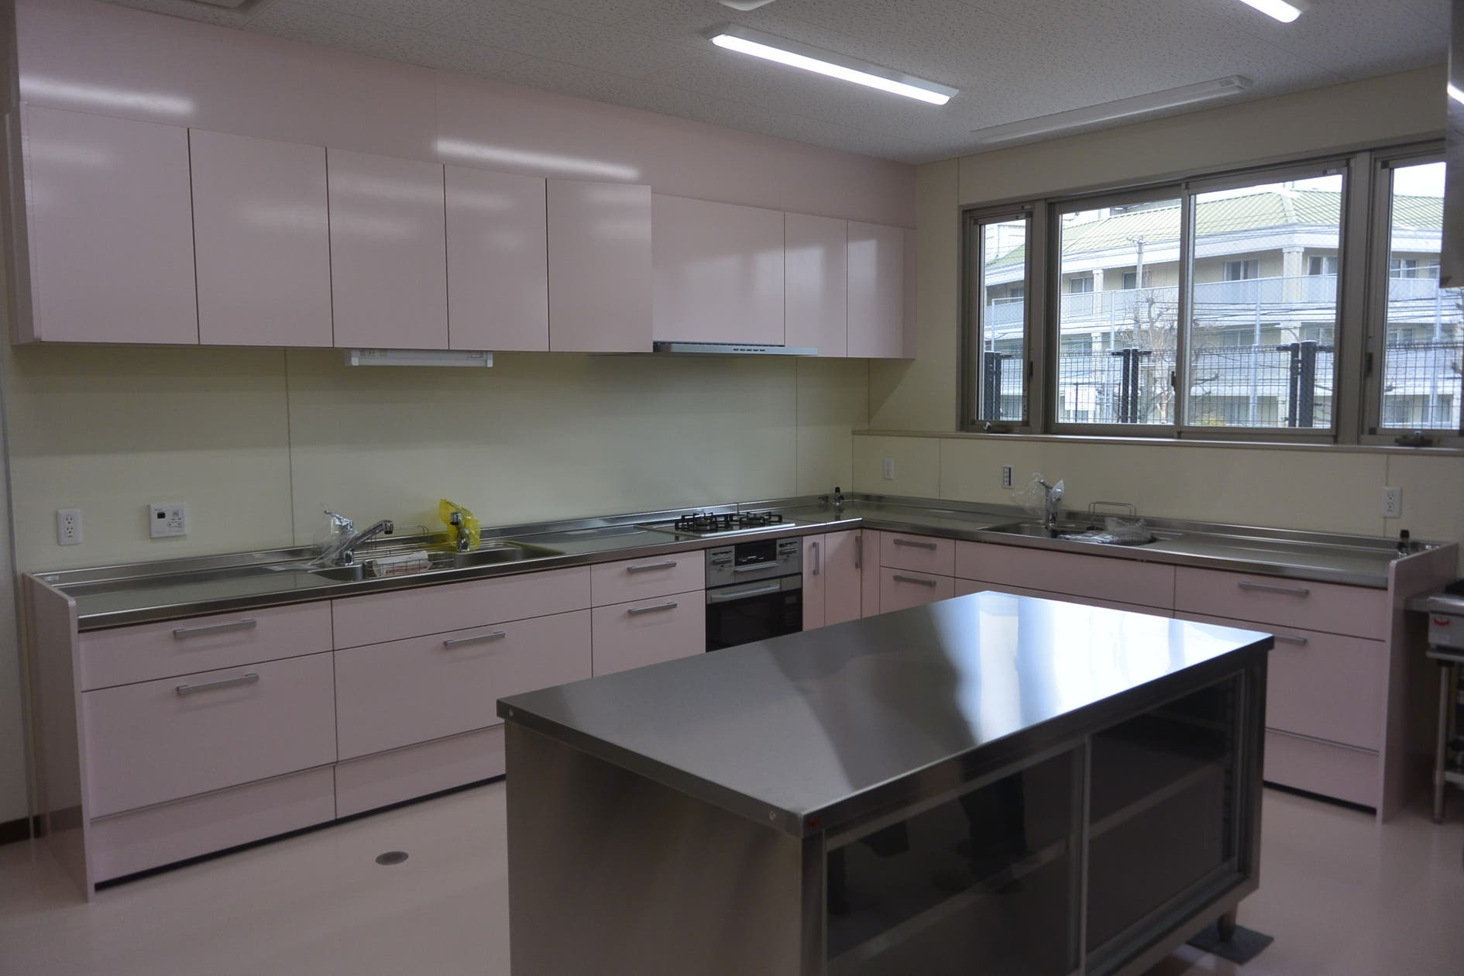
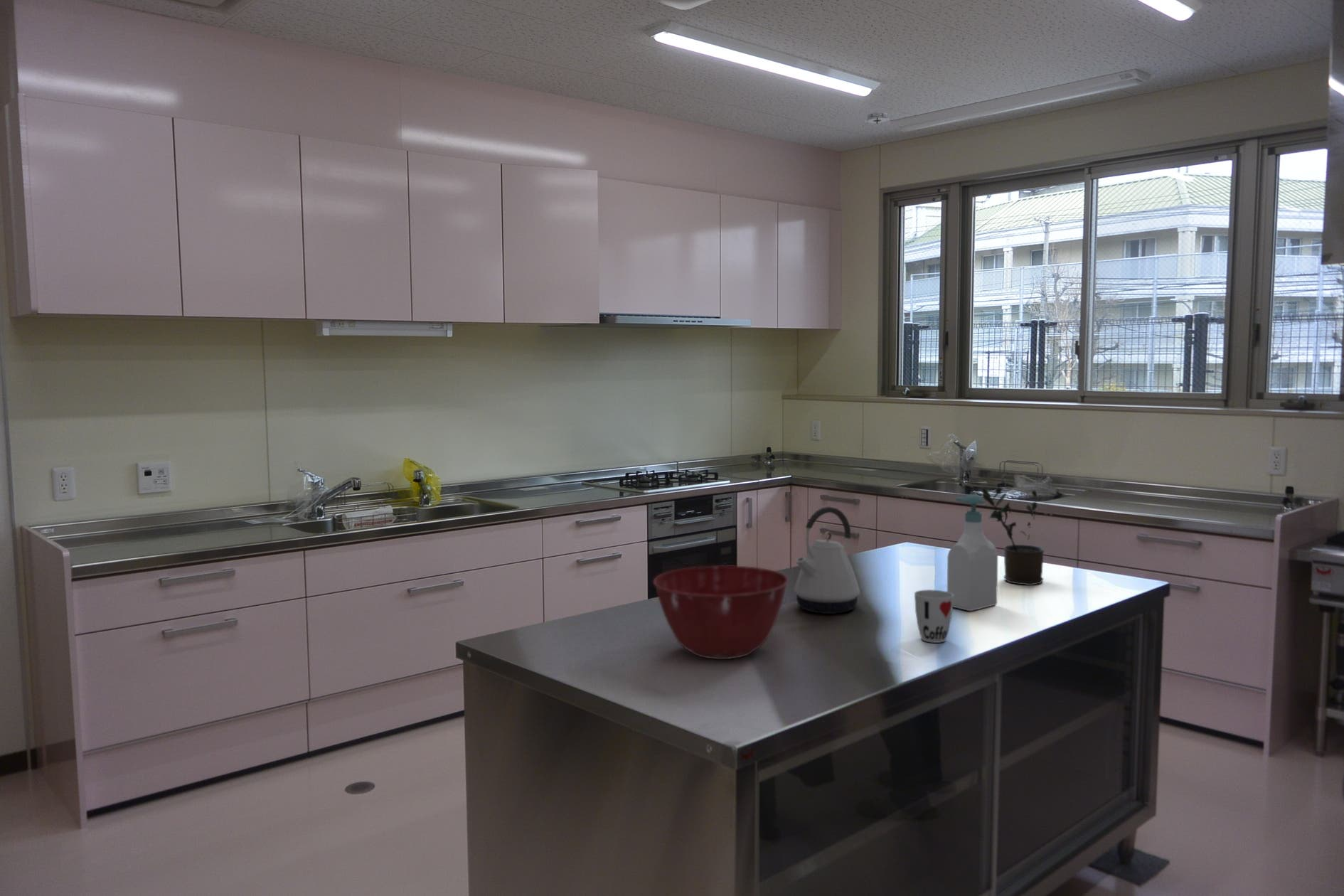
+ potted plant [981,486,1045,586]
+ kettle [794,506,860,614]
+ mixing bowl [652,565,789,660]
+ smoke detector [864,112,890,125]
+ soap bottle [946,494,998,612]
+ cup [914,589,954,644]
